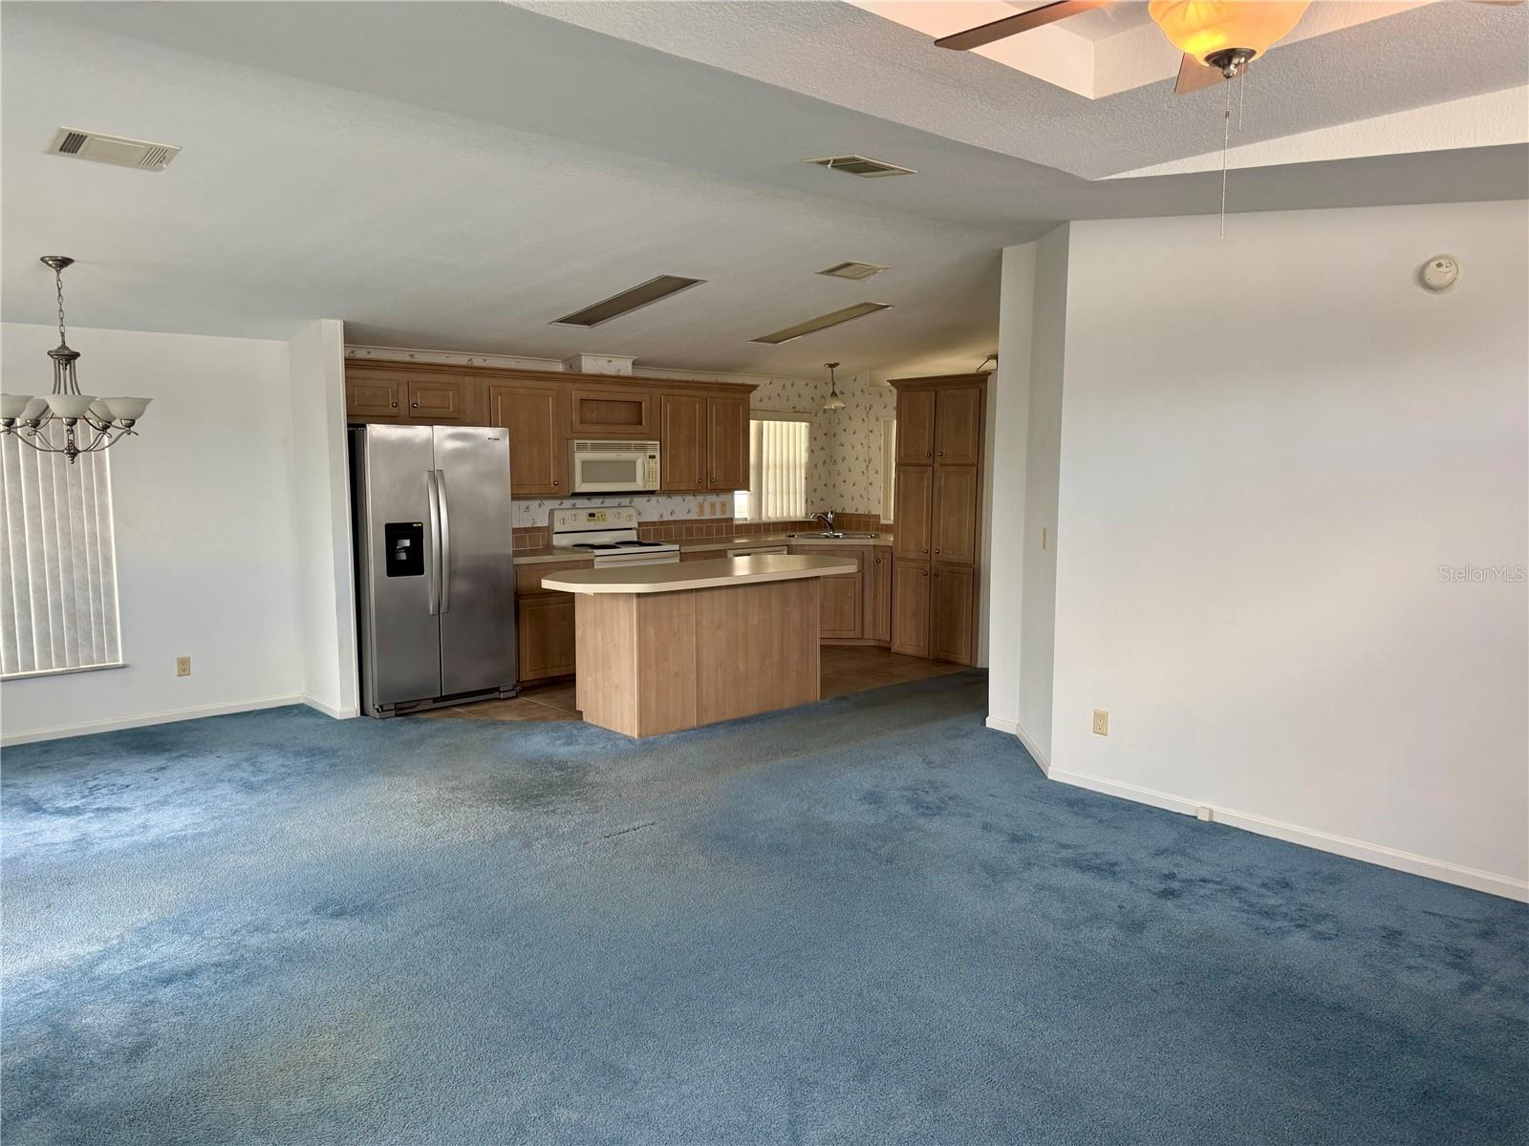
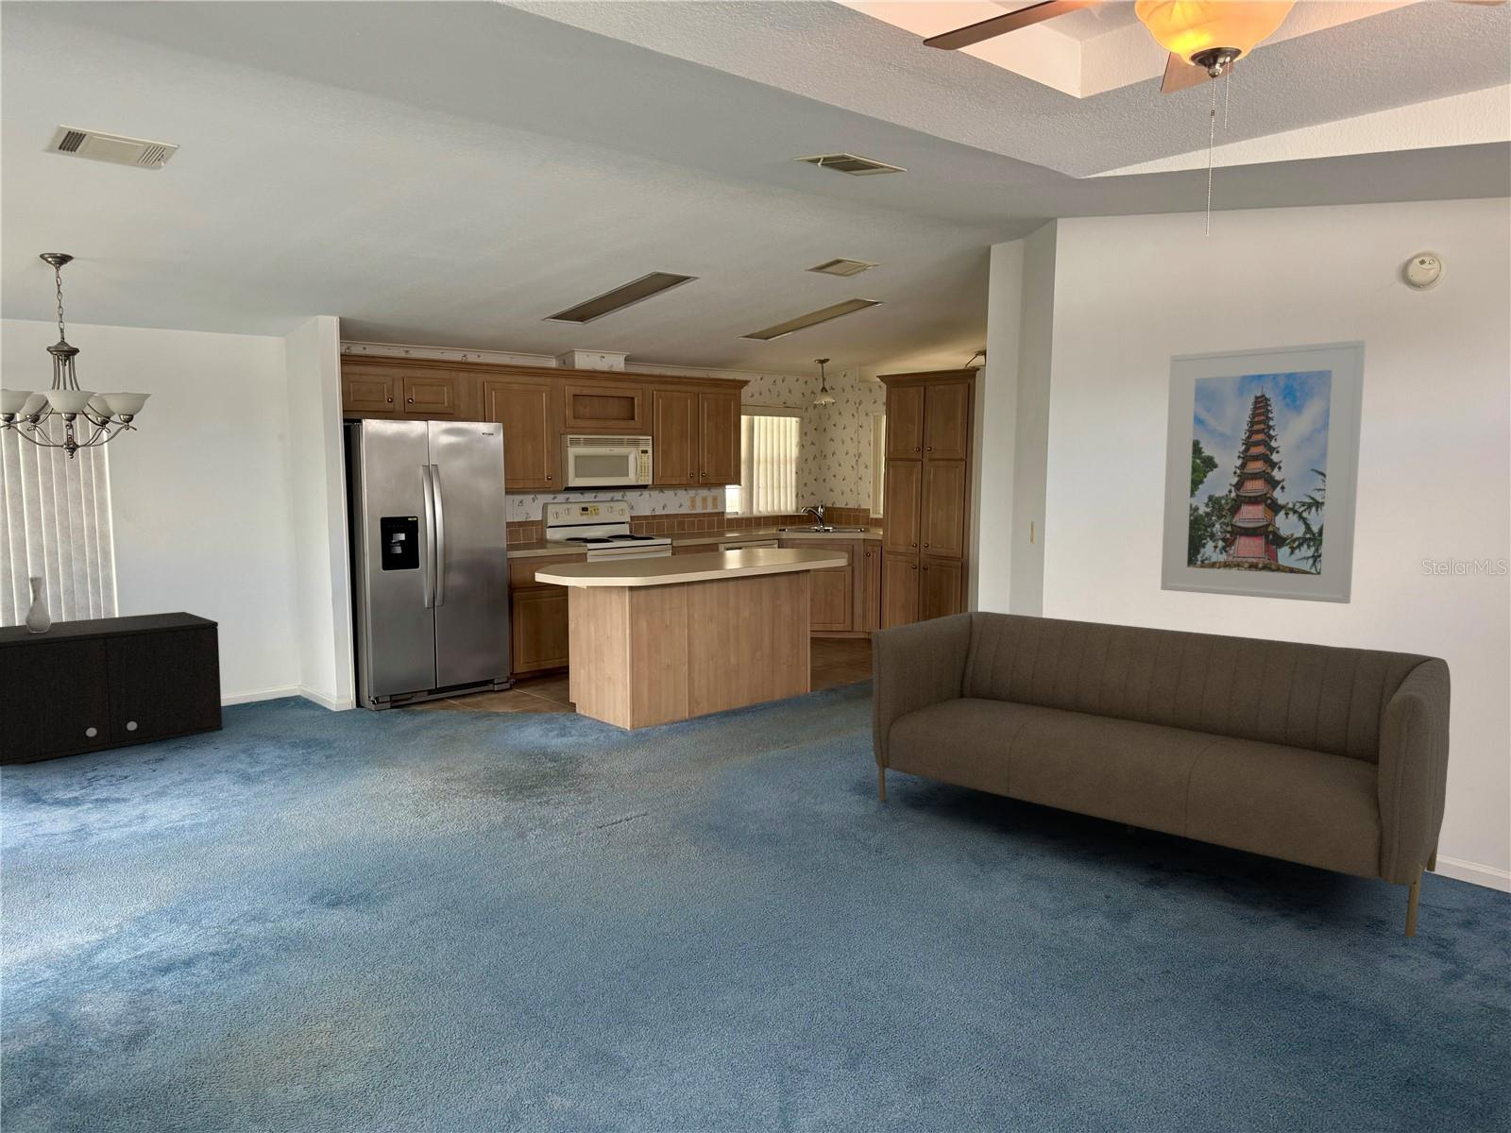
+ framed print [1160,339,1367,605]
+ sofa [871,611,1452,939]
+ vase [25,576,52,633]
+ storage cabinet [0,611,224,768]
